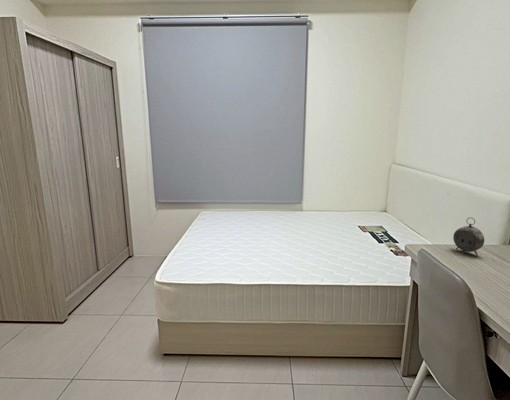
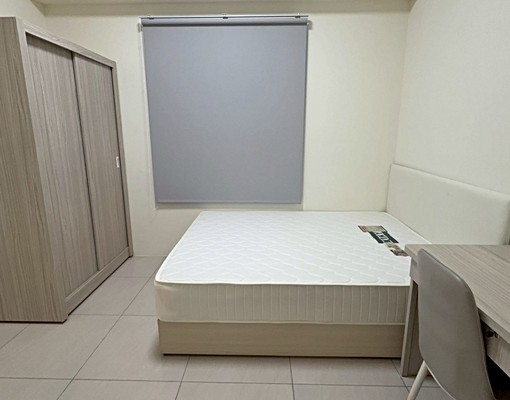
- alarm clock [452,216,485,257]
